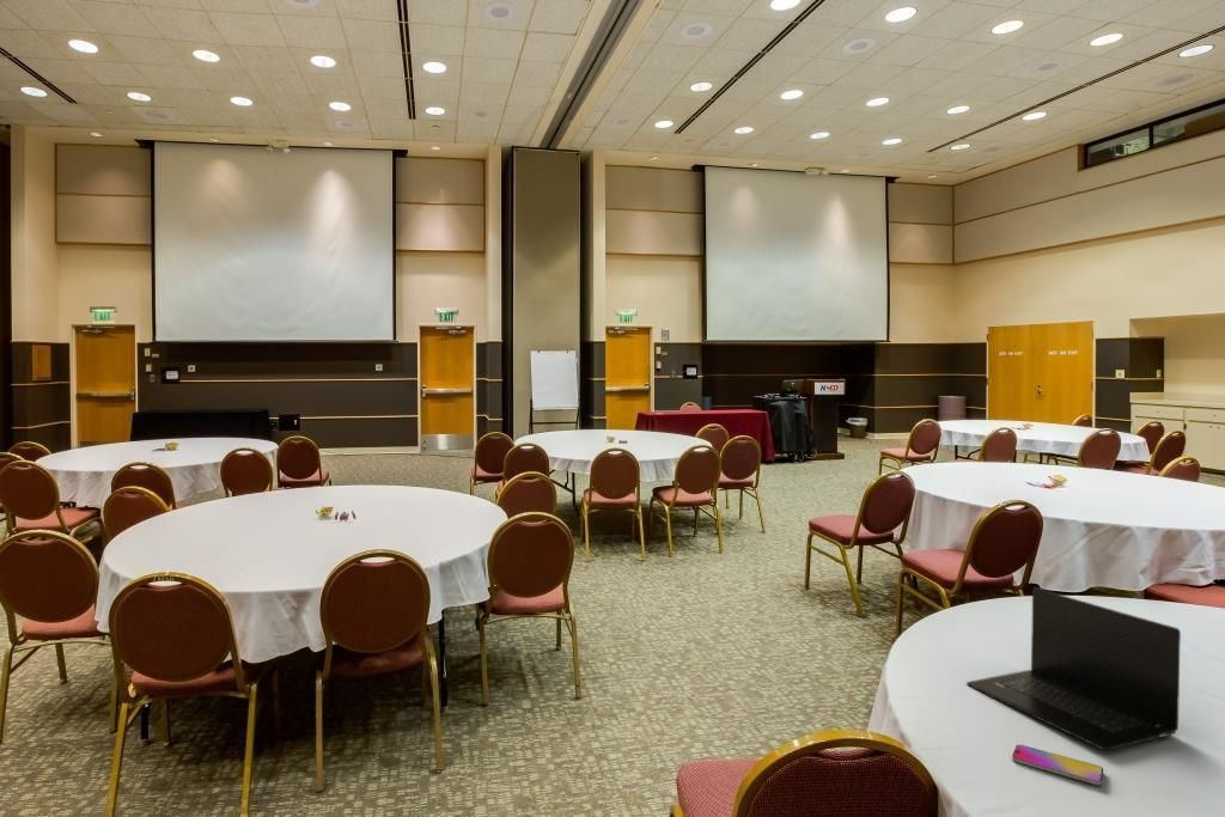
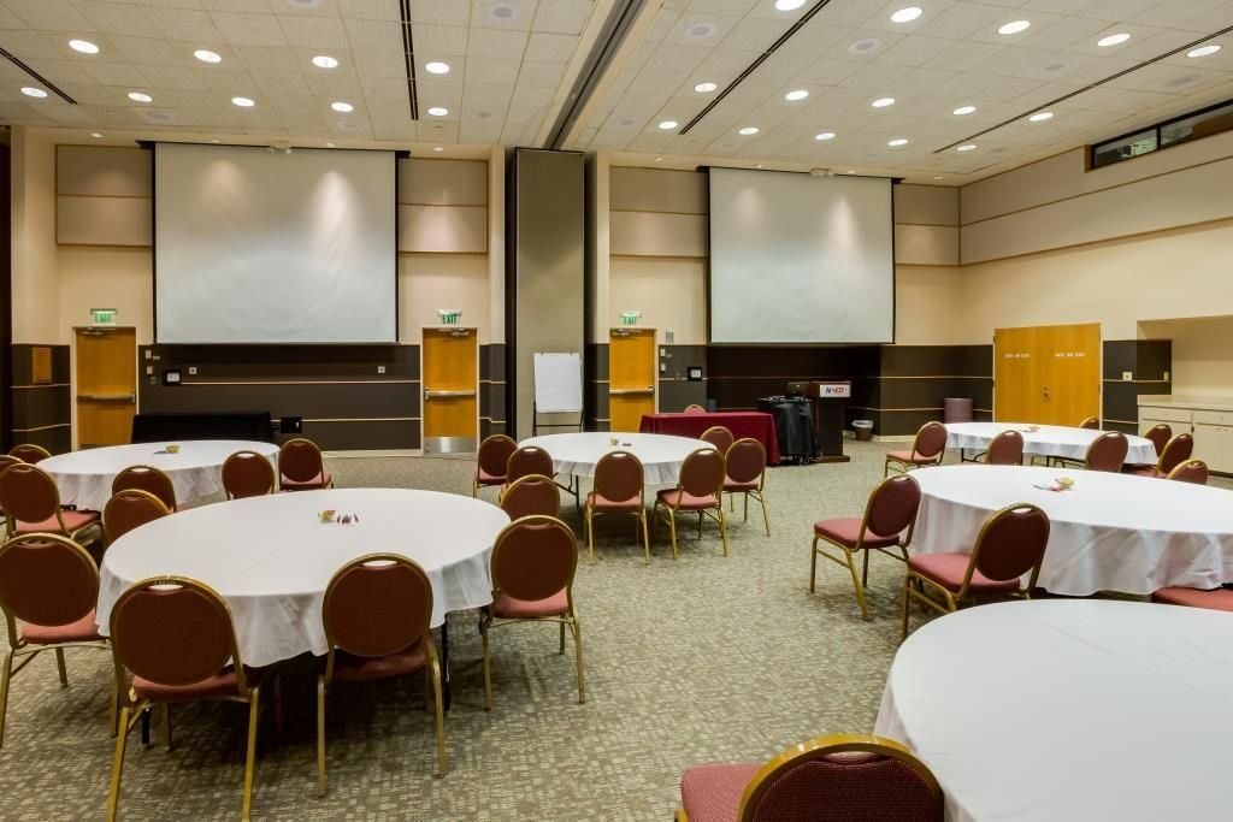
- laptop [965,586,1182,752]
- smartphone [1011,744,1104,786]
